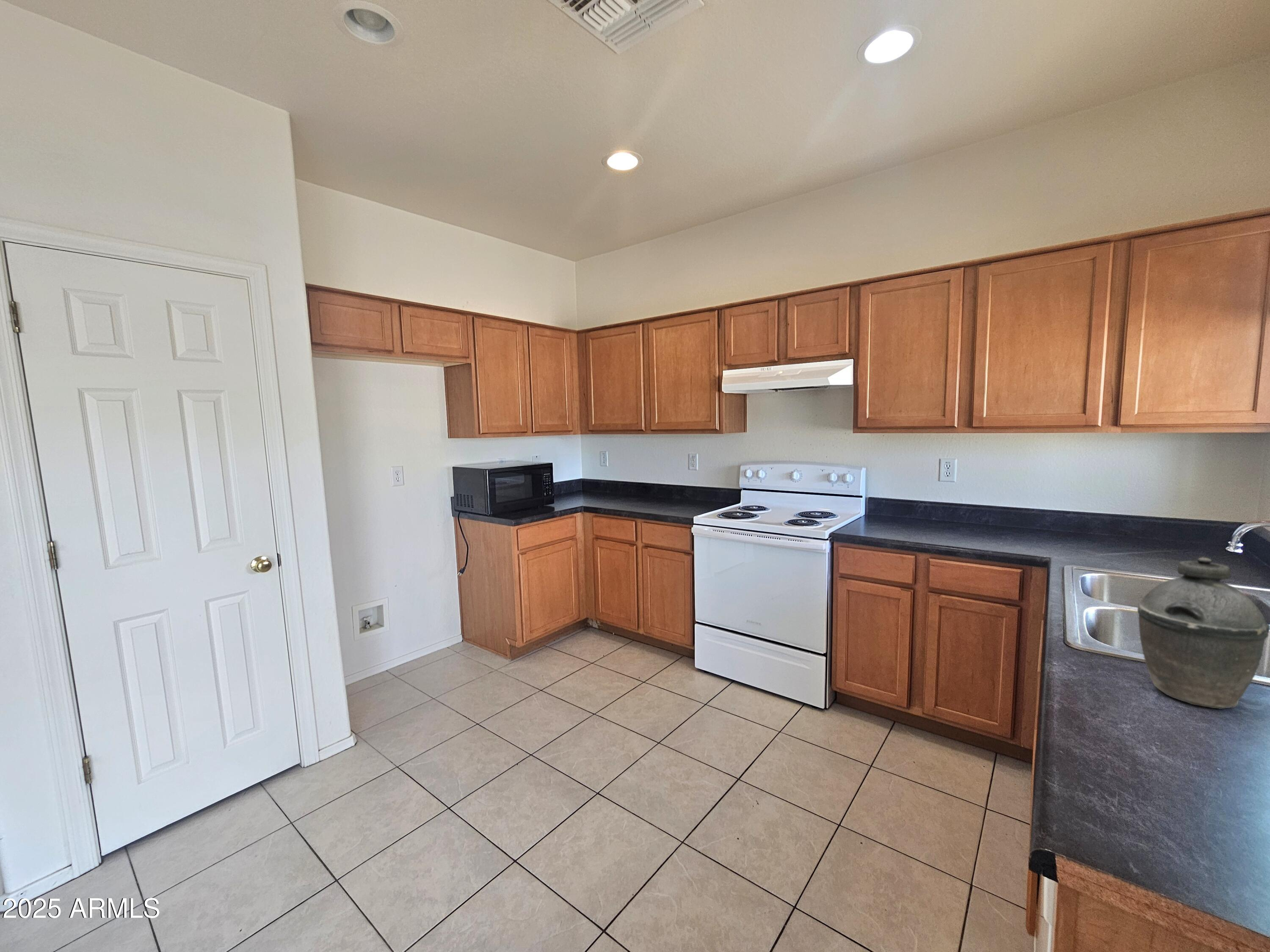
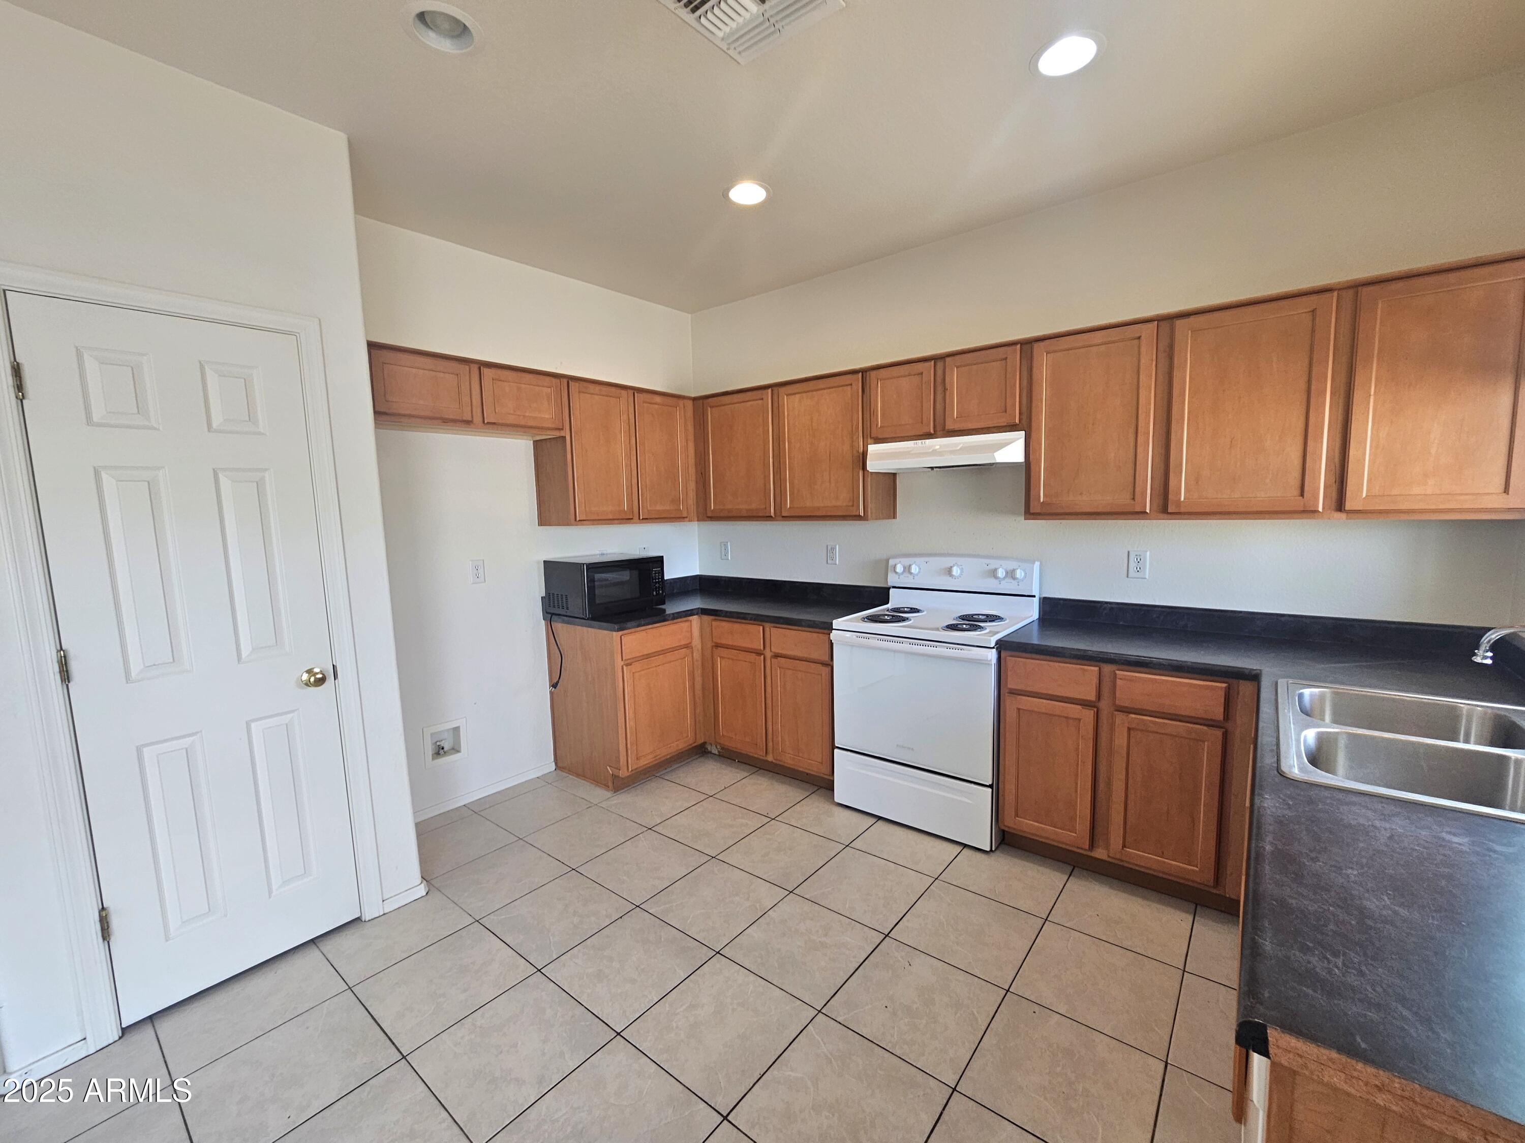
- kettle [1137,556,1270,710]
